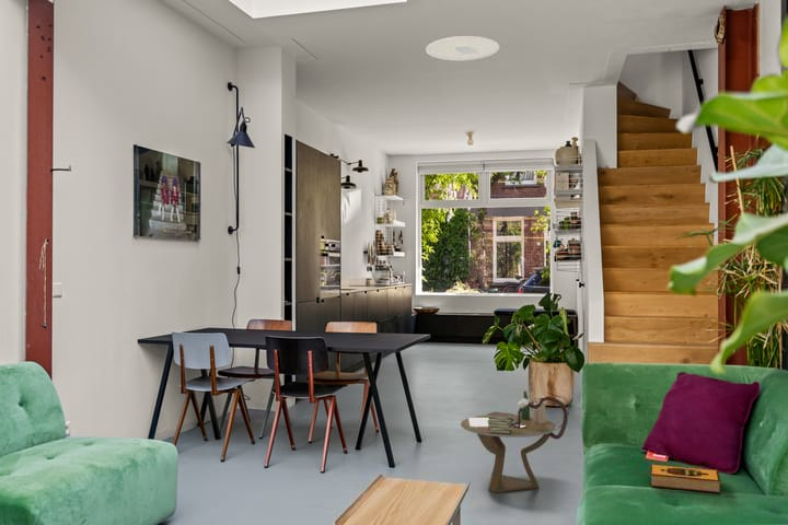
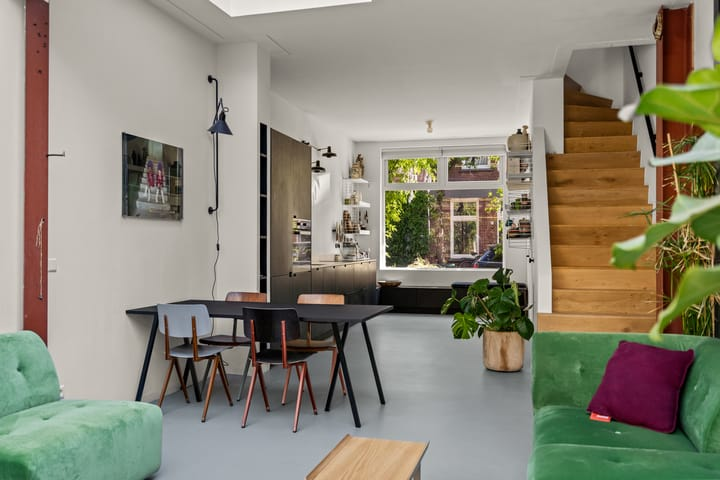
- hardback book [650,463,722,494]
- side table [460,390,571,493]
- ceiling light [425,35,500,61]
